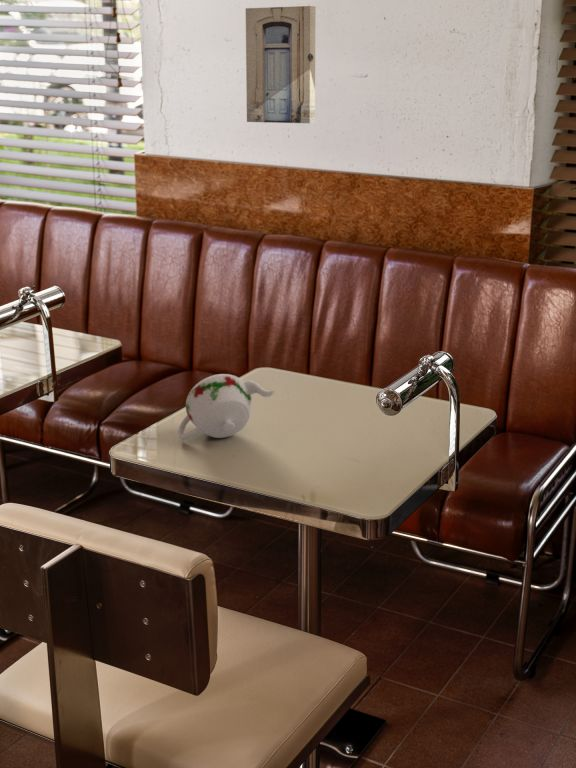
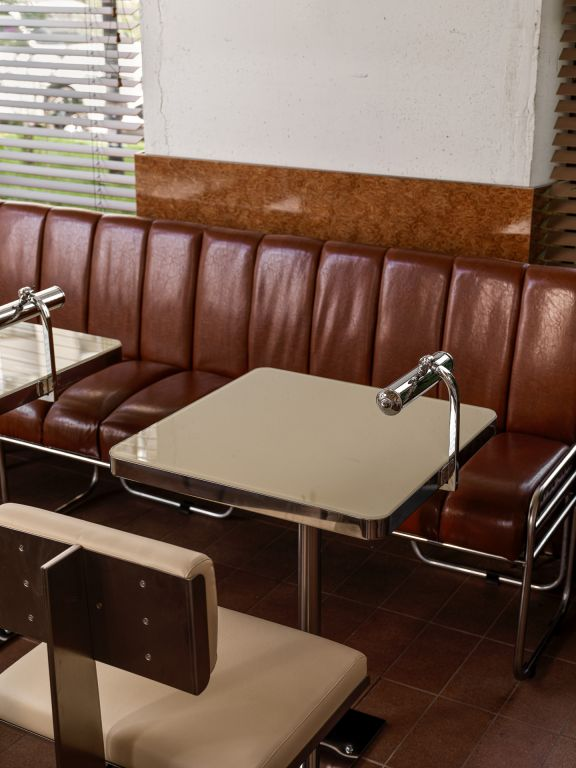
- teapot [177,373,275,441]
- wall art [245,5,317,124]
